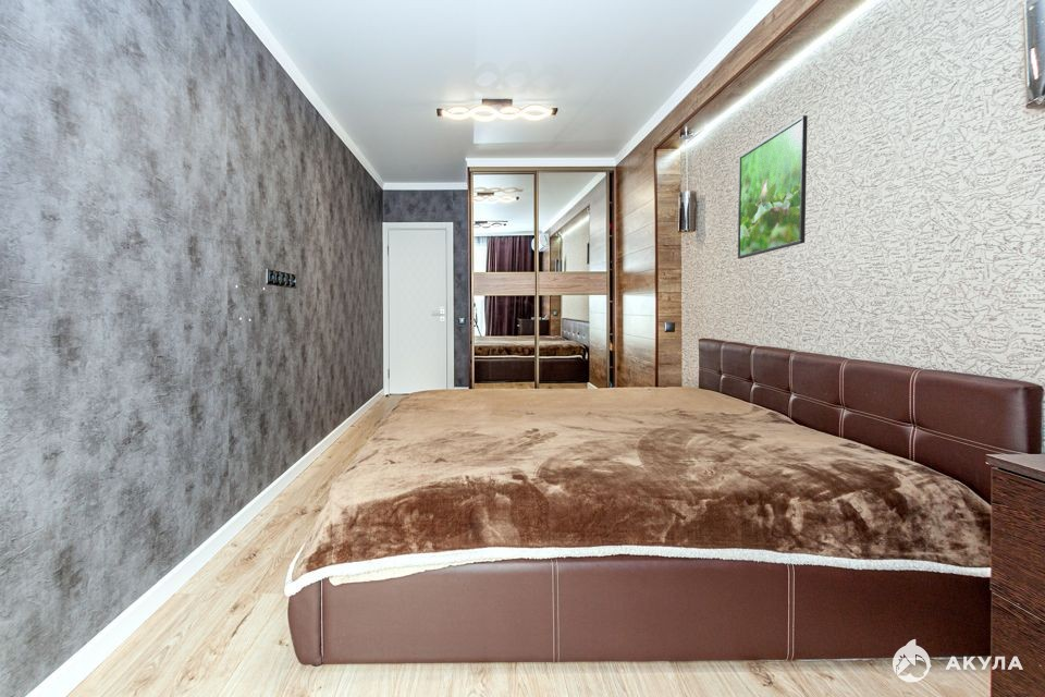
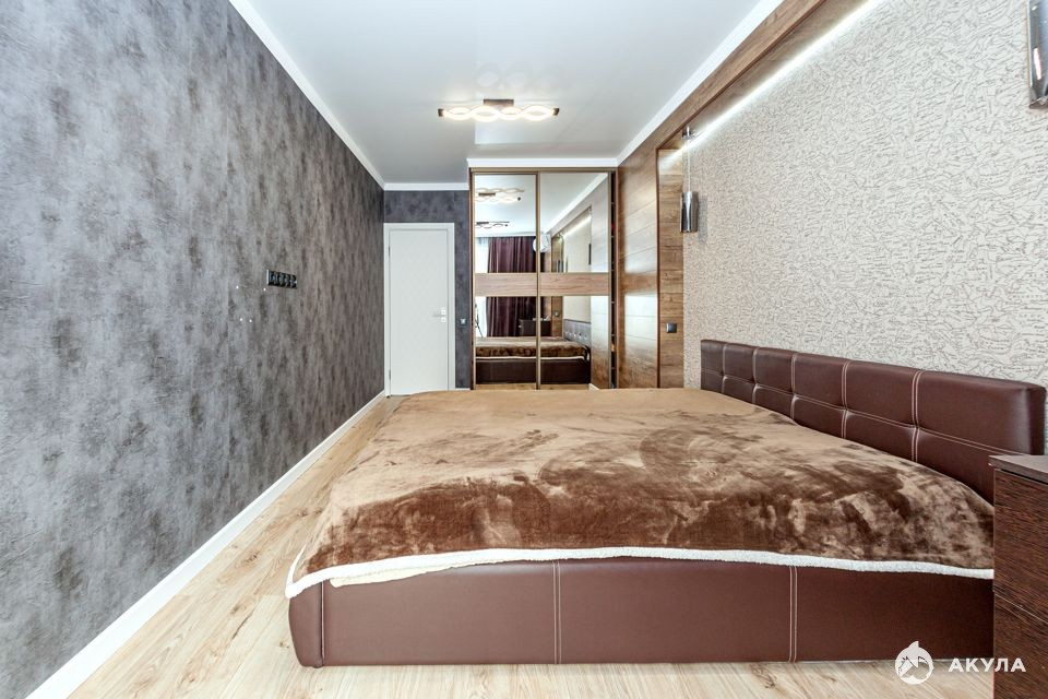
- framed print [737,114,809,260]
